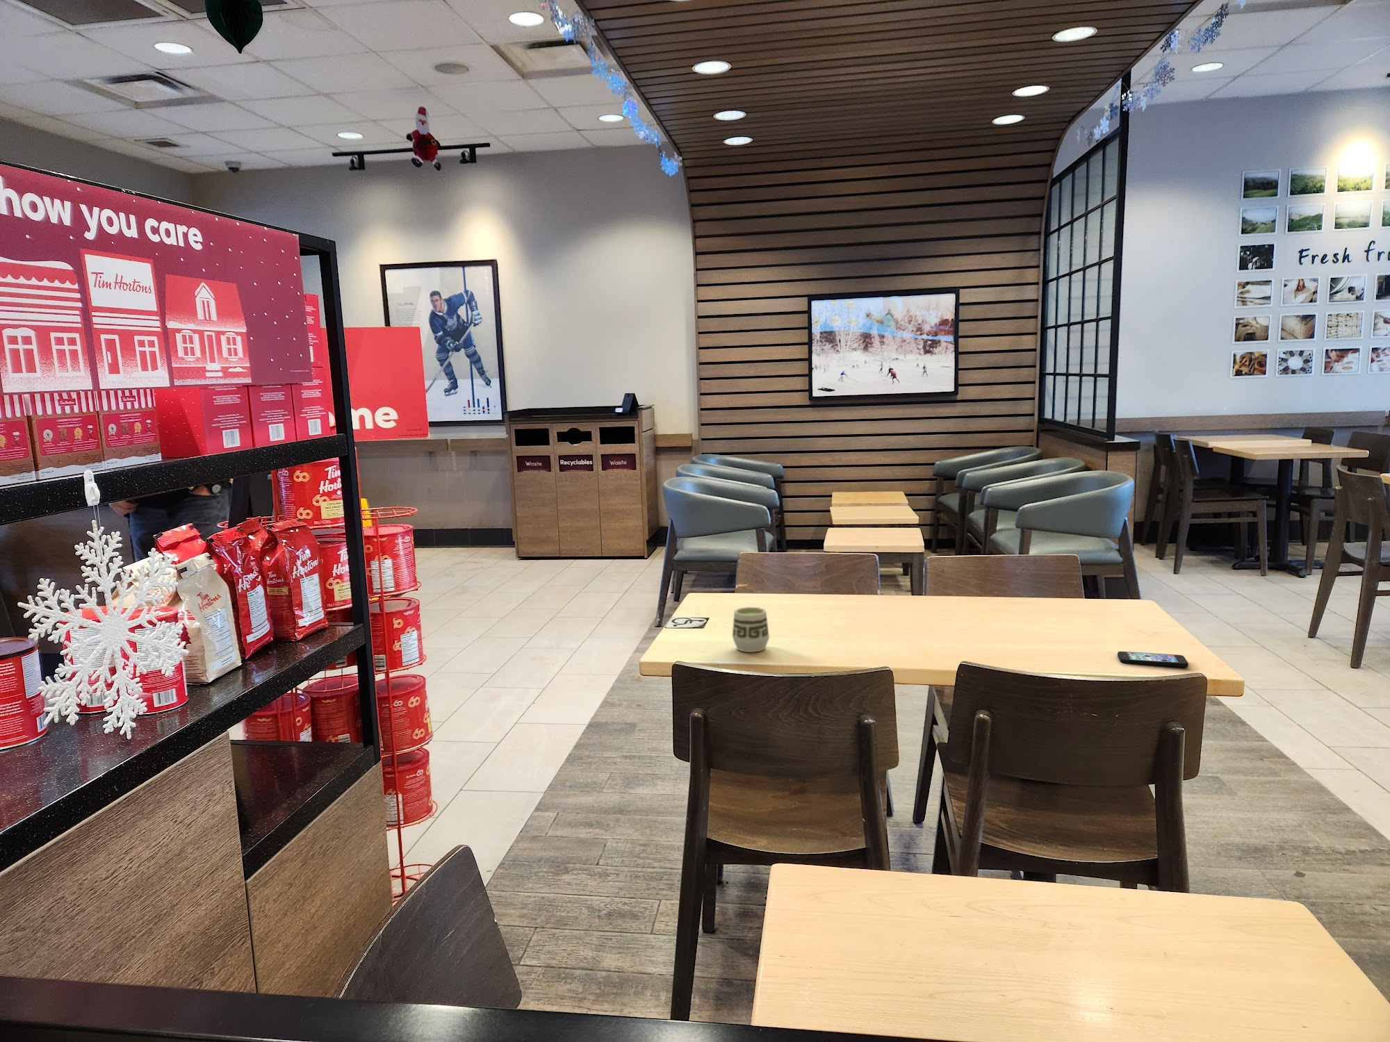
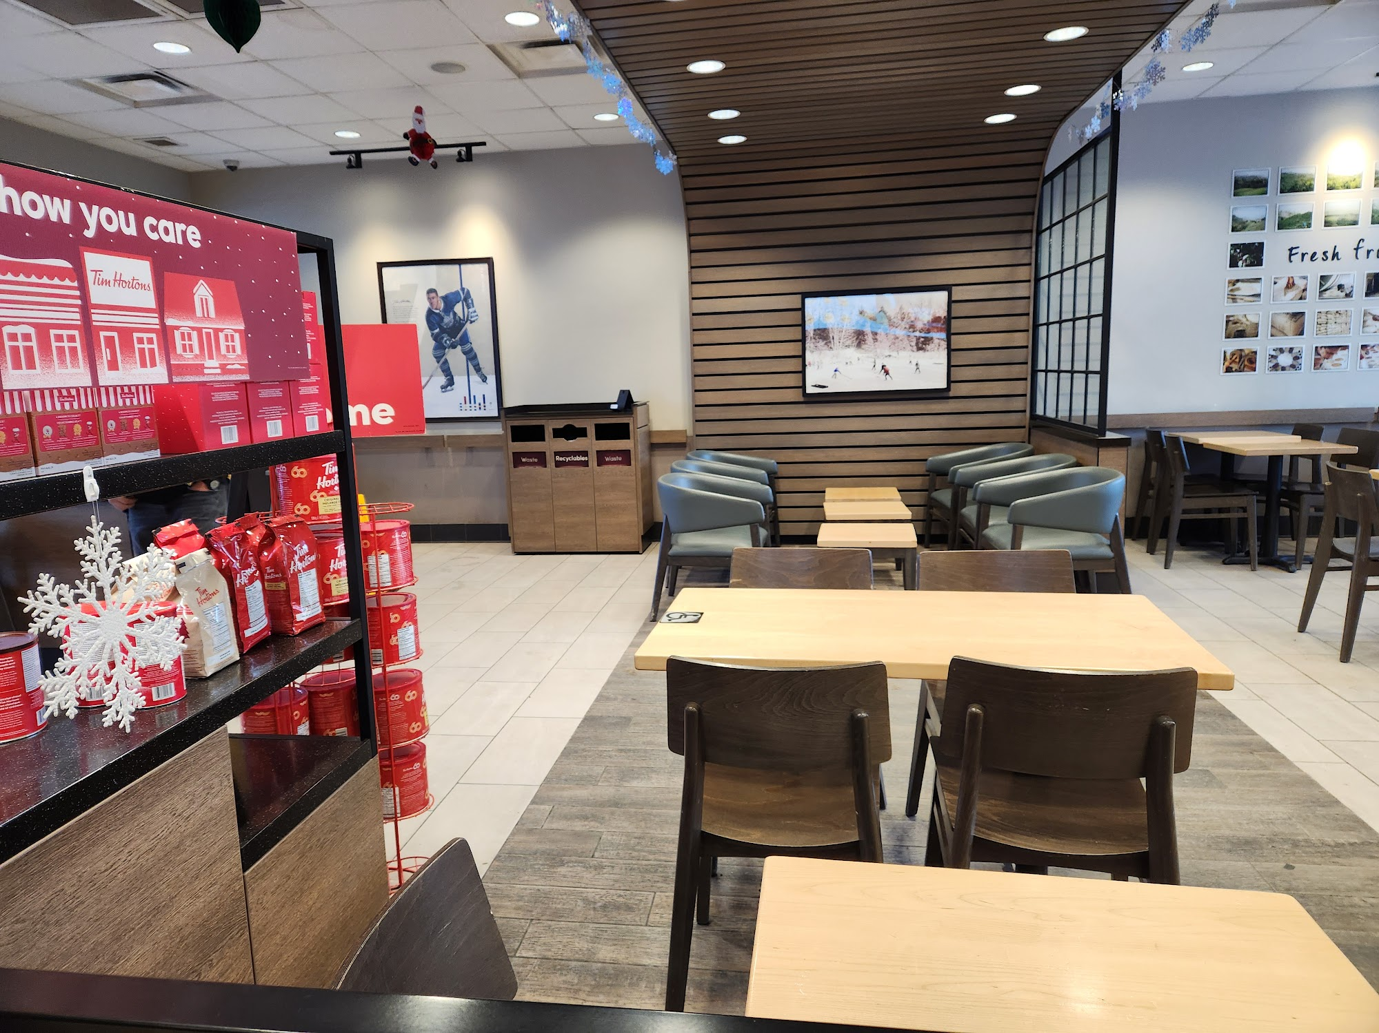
- cup [732,606,771,653]
- smartphone [1116,651,1189,668]
